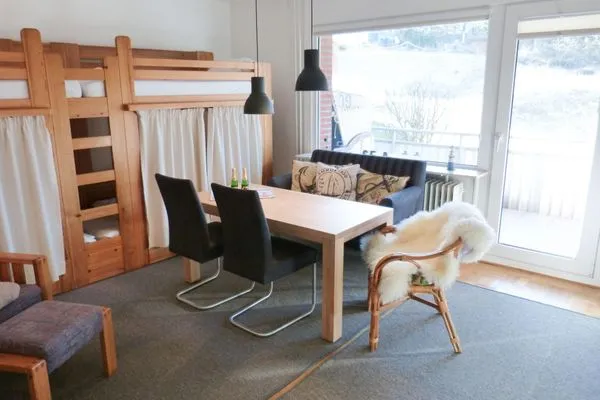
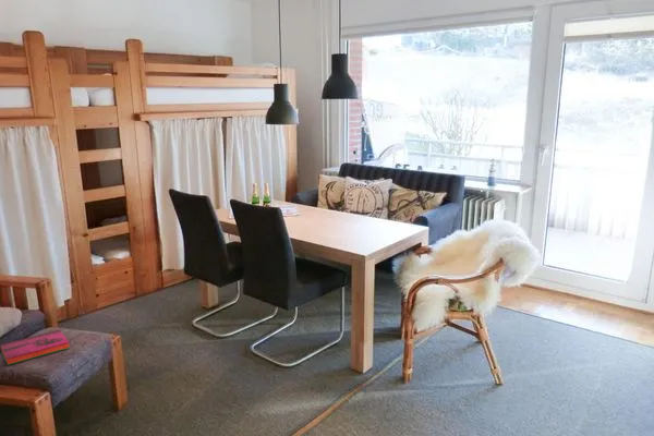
+ hardback book [0,329,71,366]
